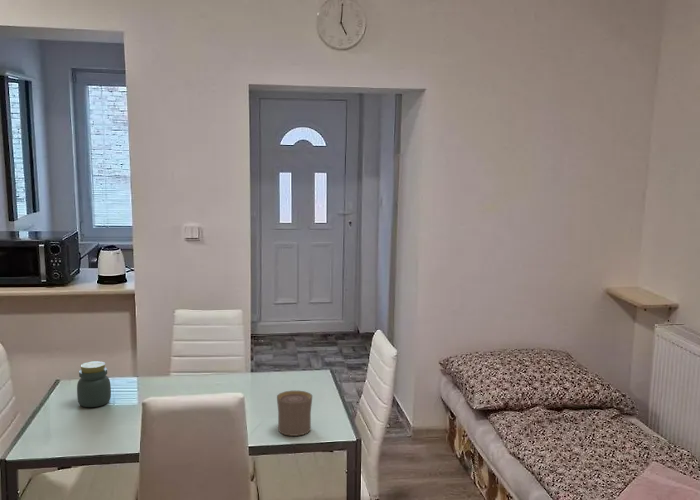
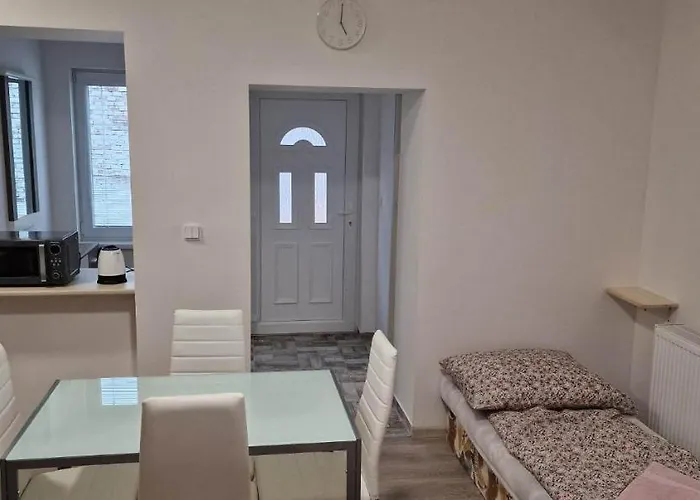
- jar [76,360,112,408]
- cup [276,390,313,437]
